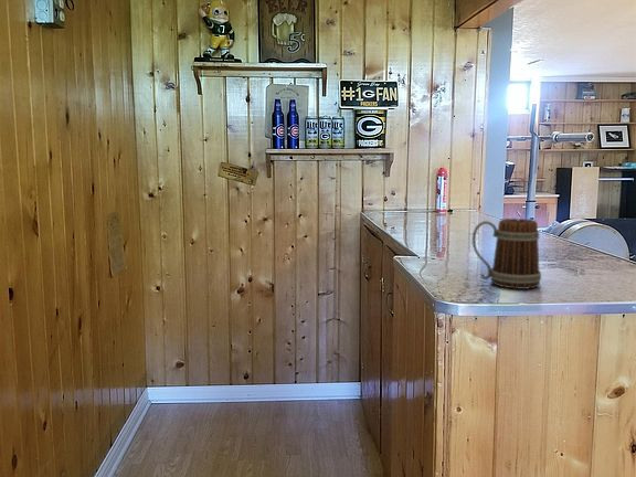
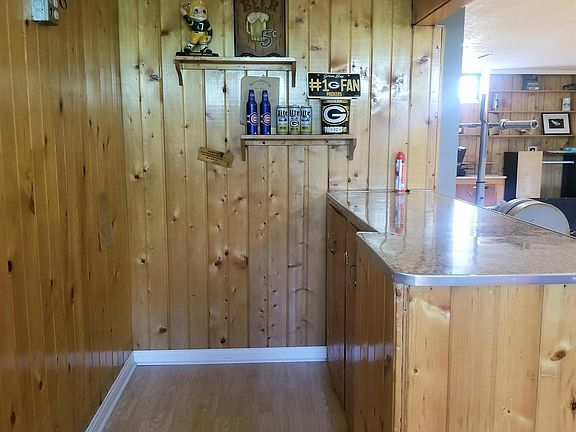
- beer mug [471,218,542,290]
